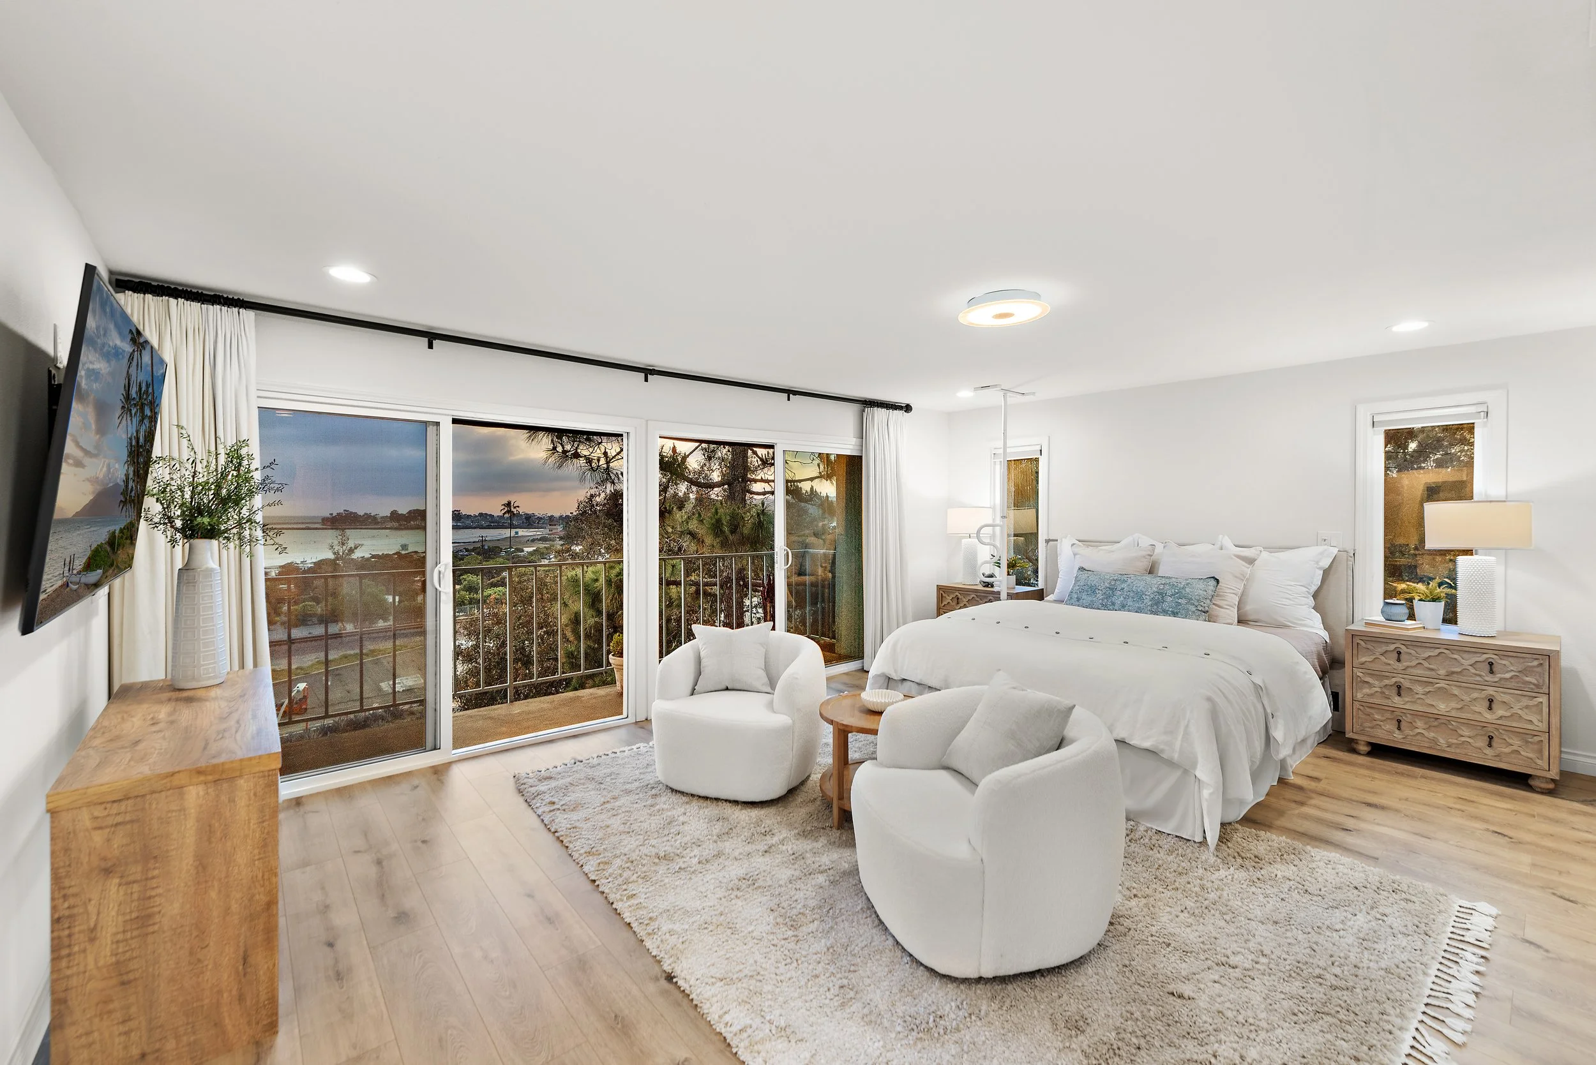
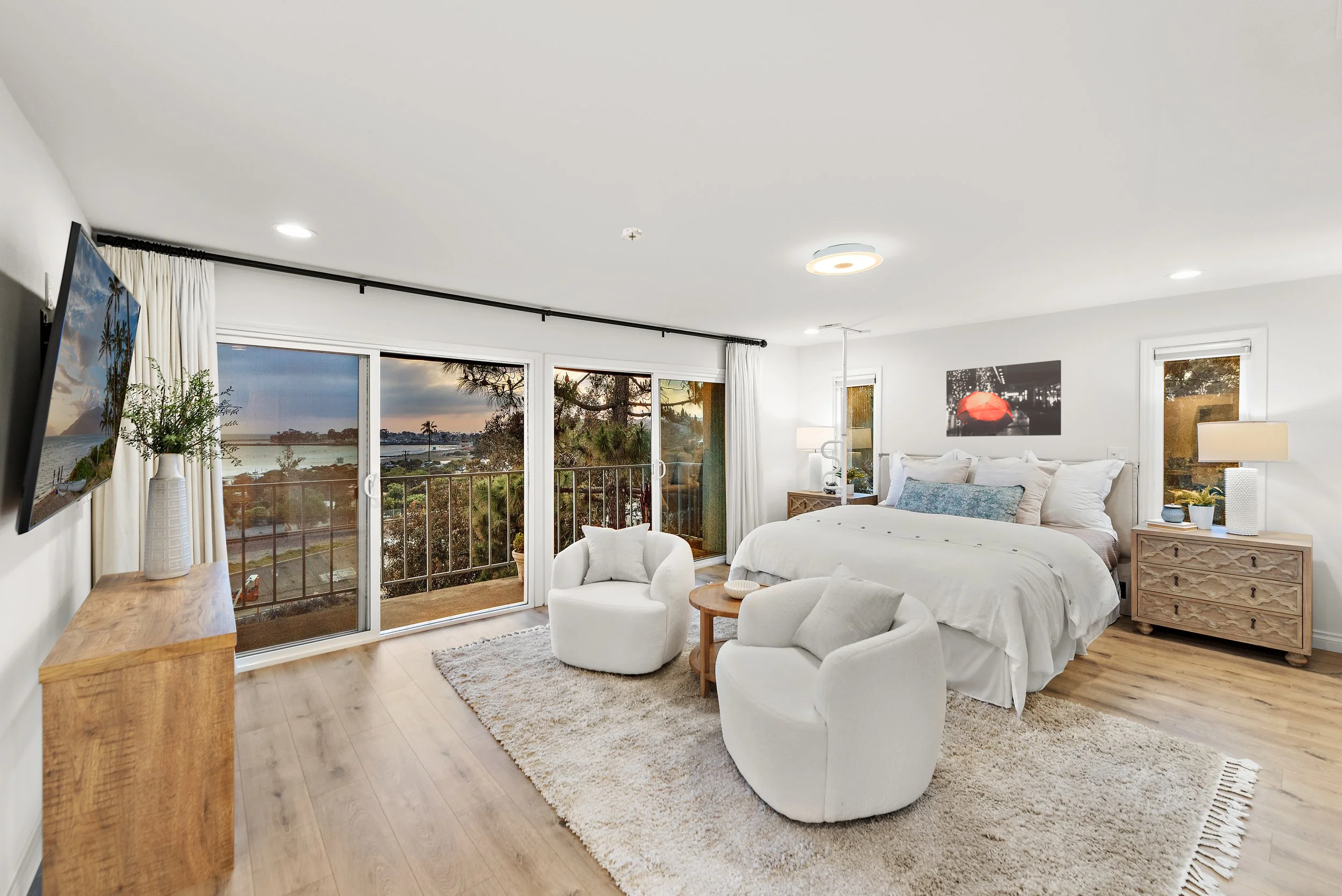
+ smoke detector [620,227,644,241]
+ wall art [946,360,1062,437]
